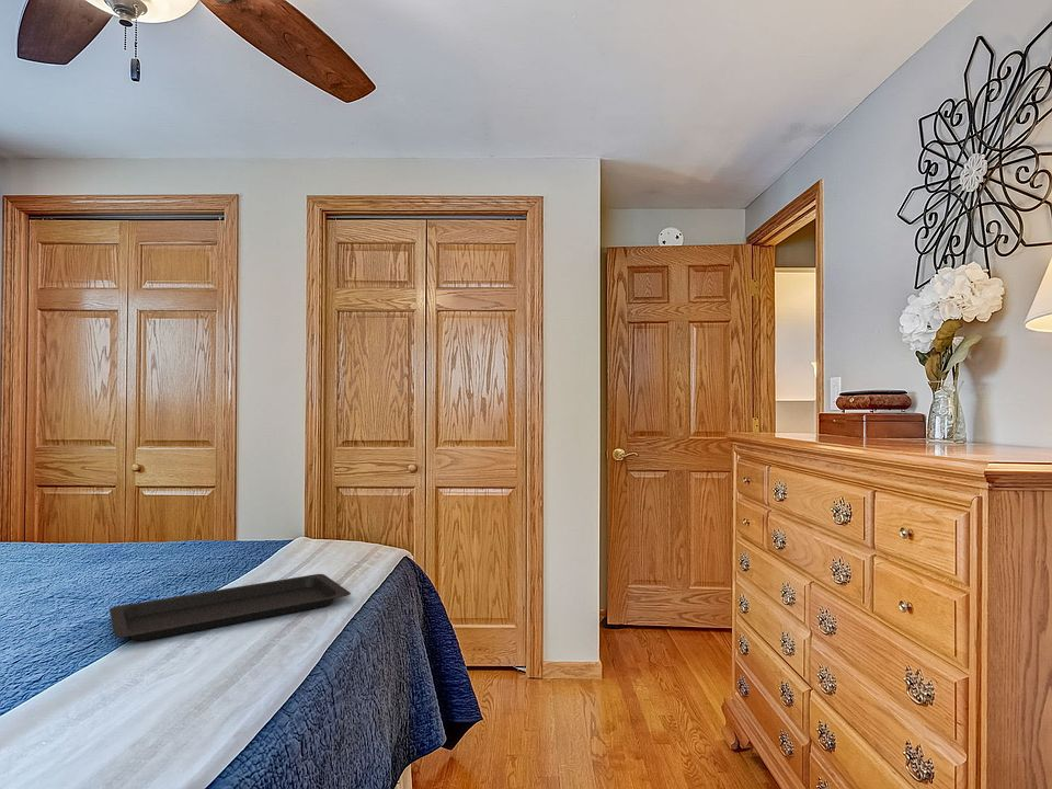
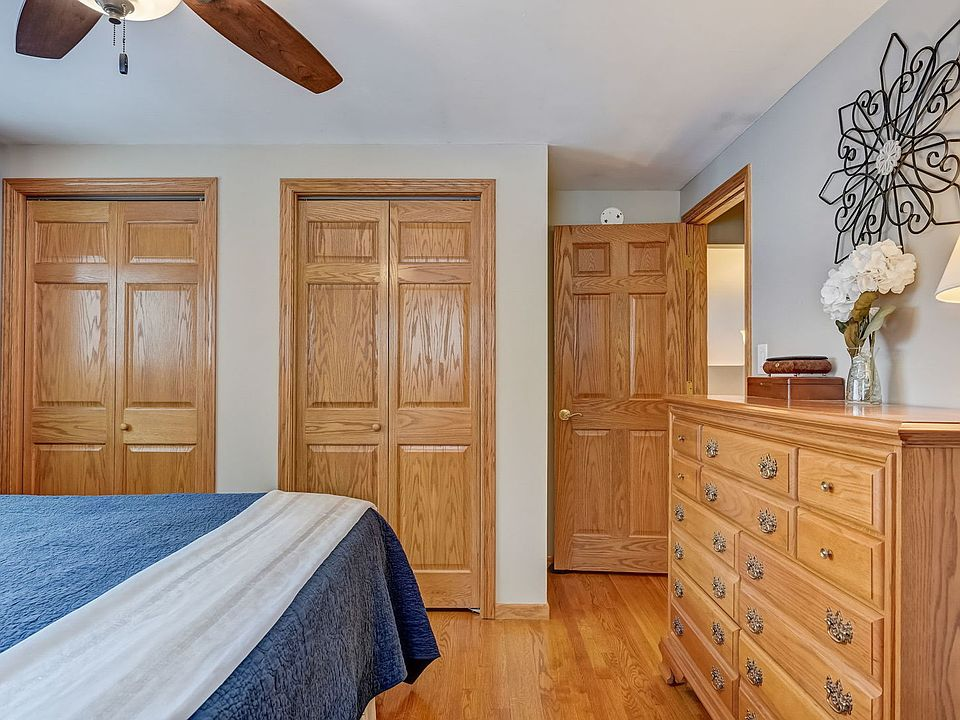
- serving tray [108,573,352,642]
